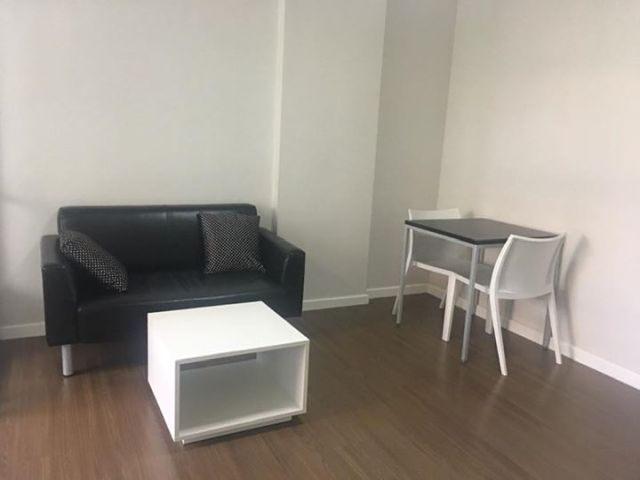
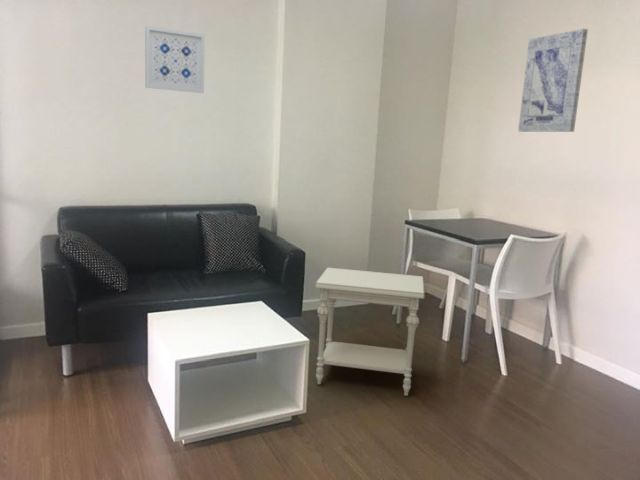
+ side table [314,267,426,397]
+ wall art [517,28,589,133]
+ wall art [144,25,206,94]
